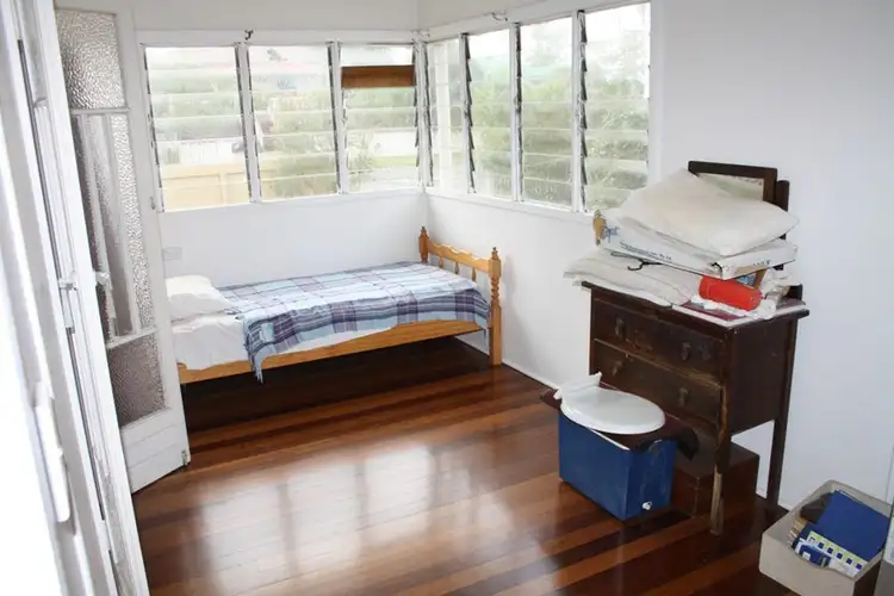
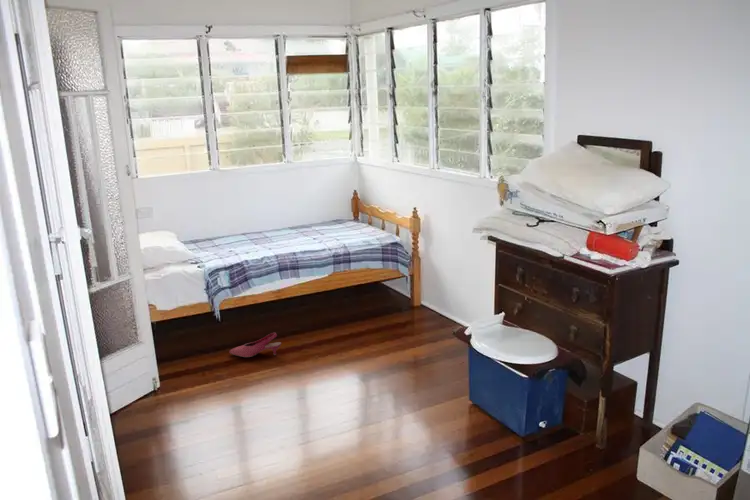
+ shoe [228,332,282,358]
